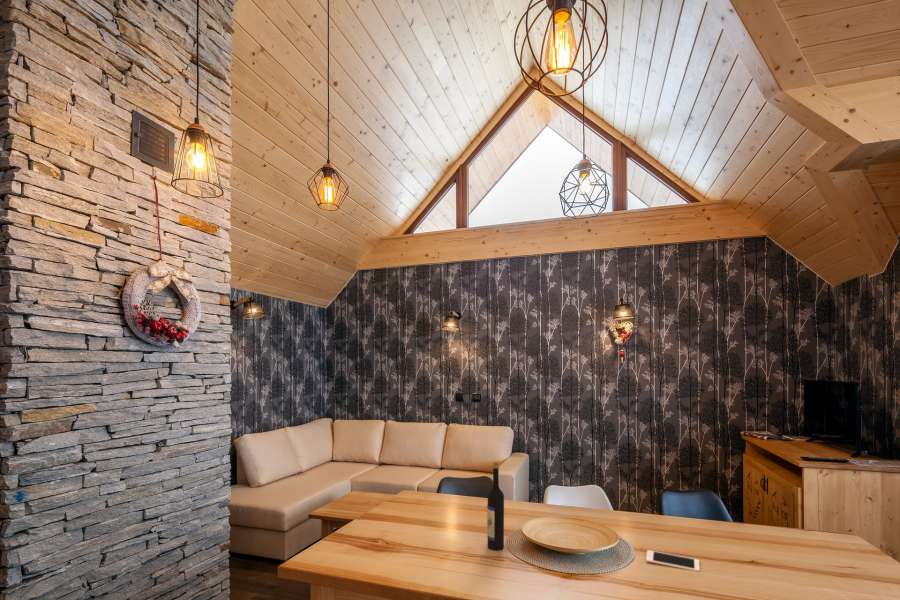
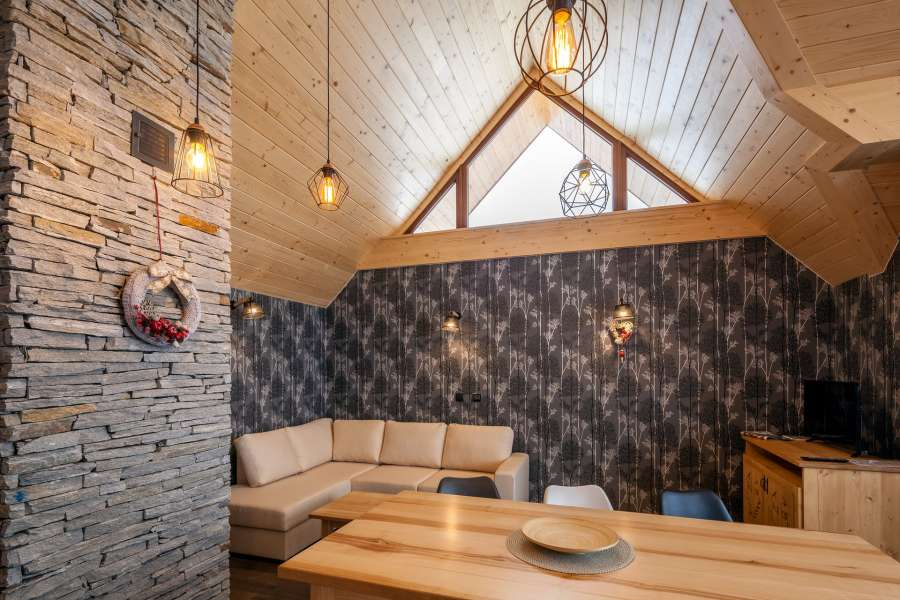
- wine bottle [486,461,505,551]
- cell phone [645,549,701,572]
